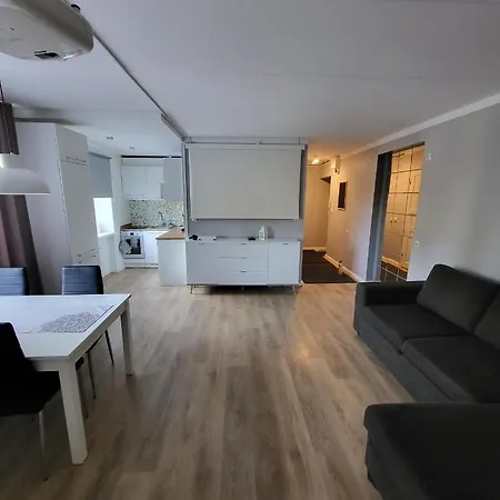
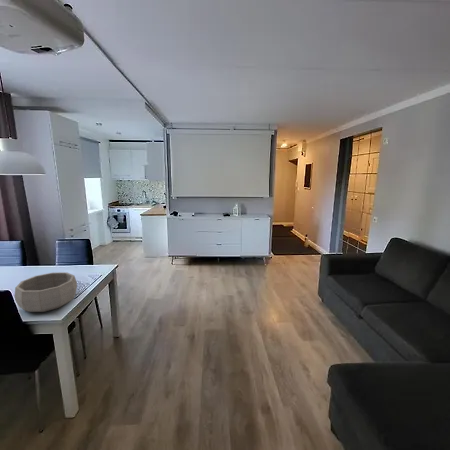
+ decorative bowl [13,271,78,313]
